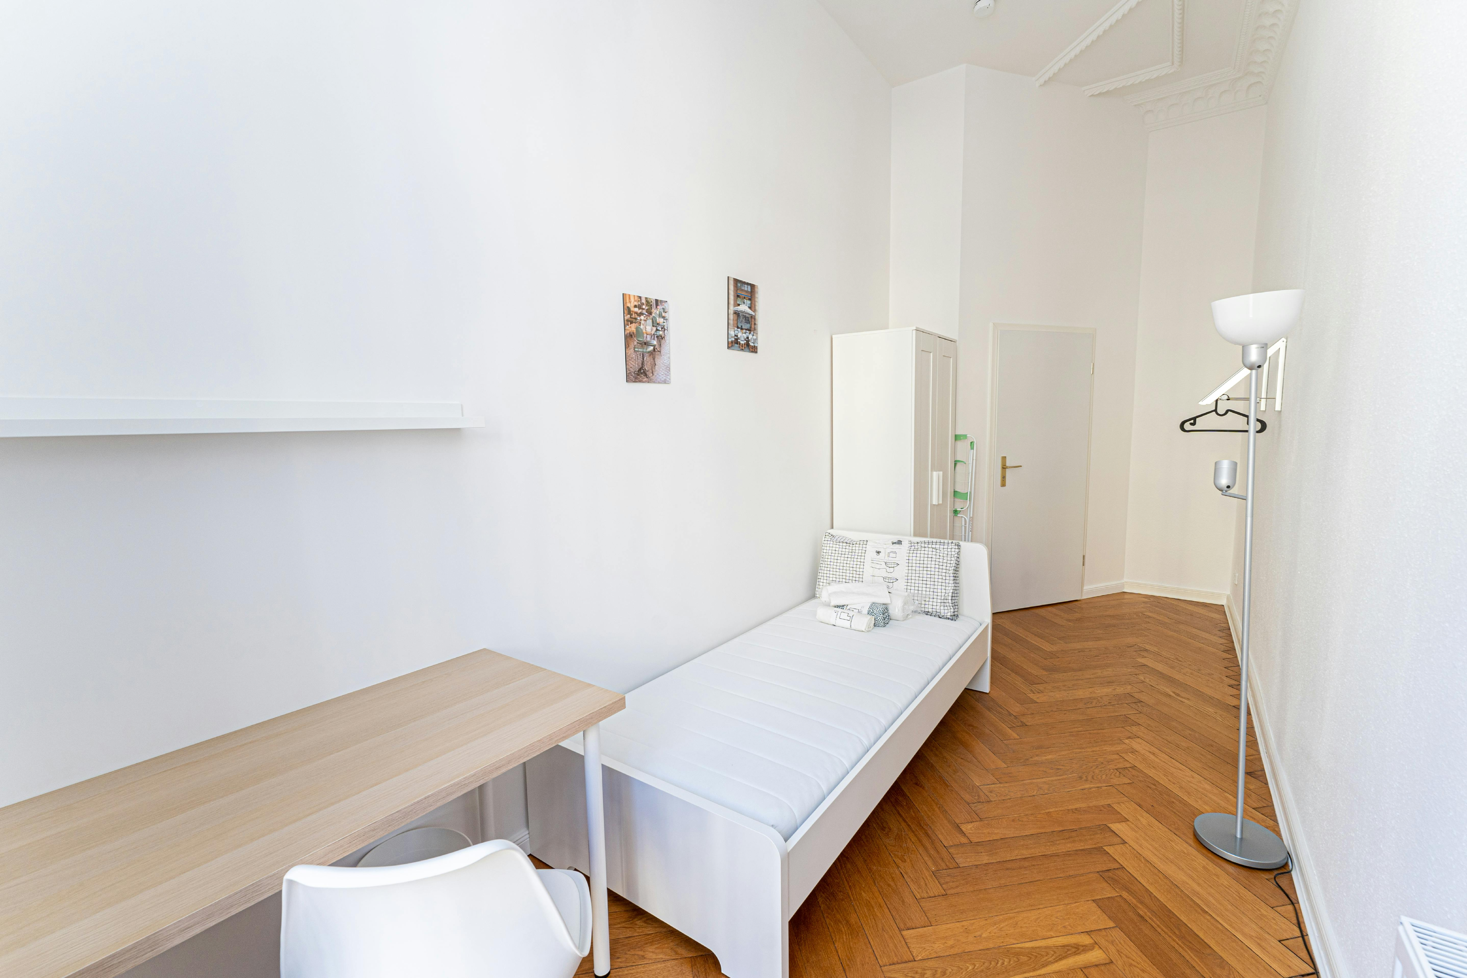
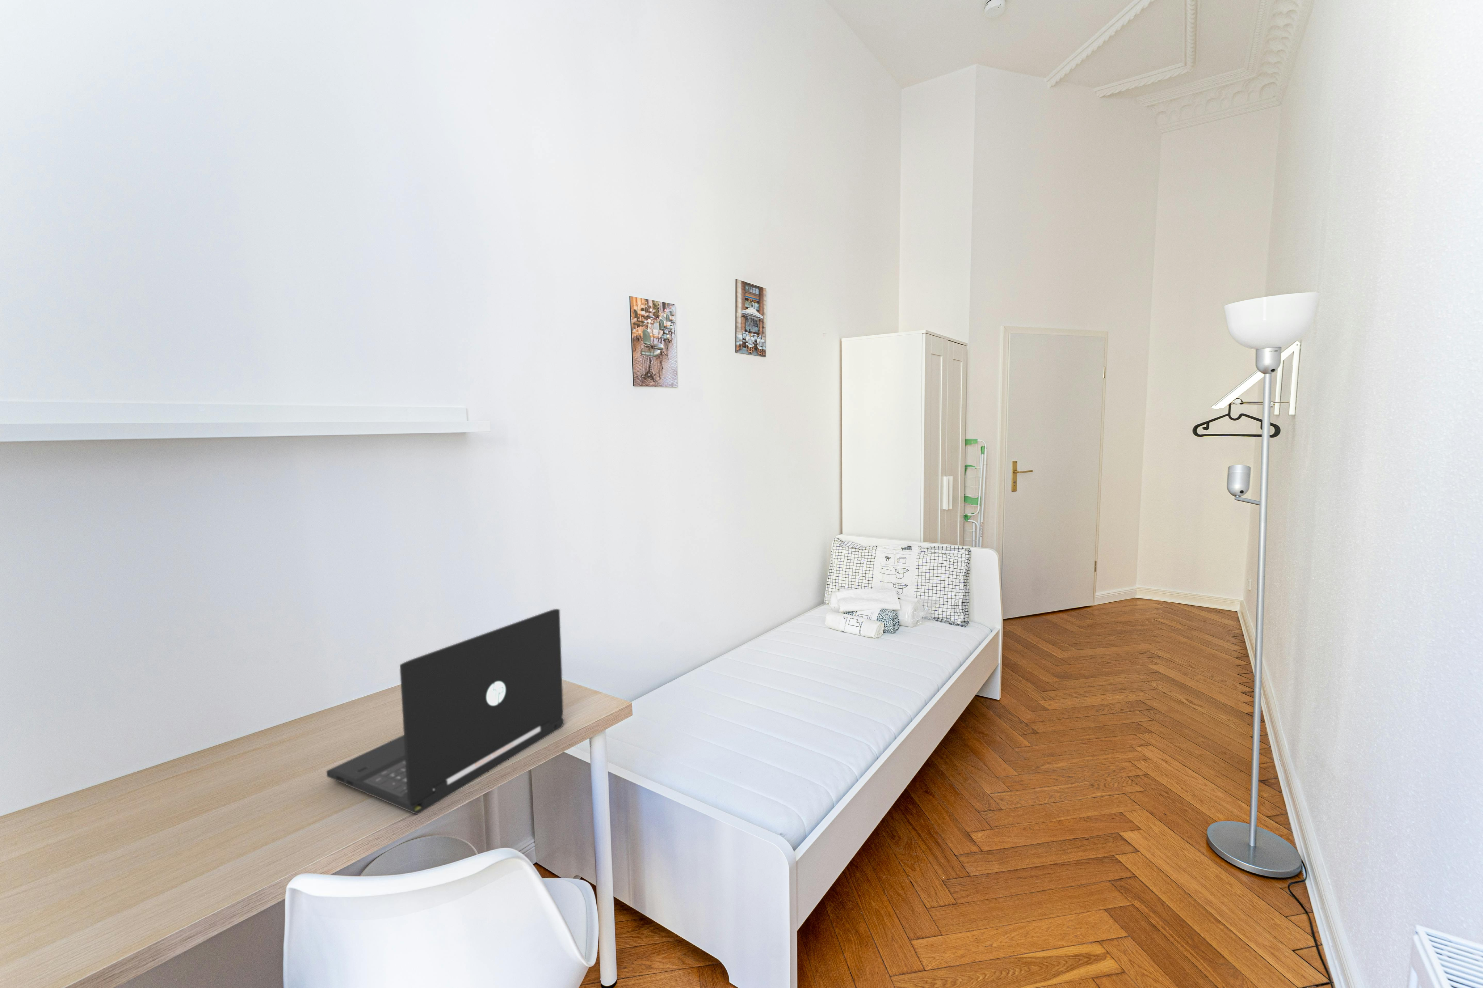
+ laptop [327,609,565,815]
